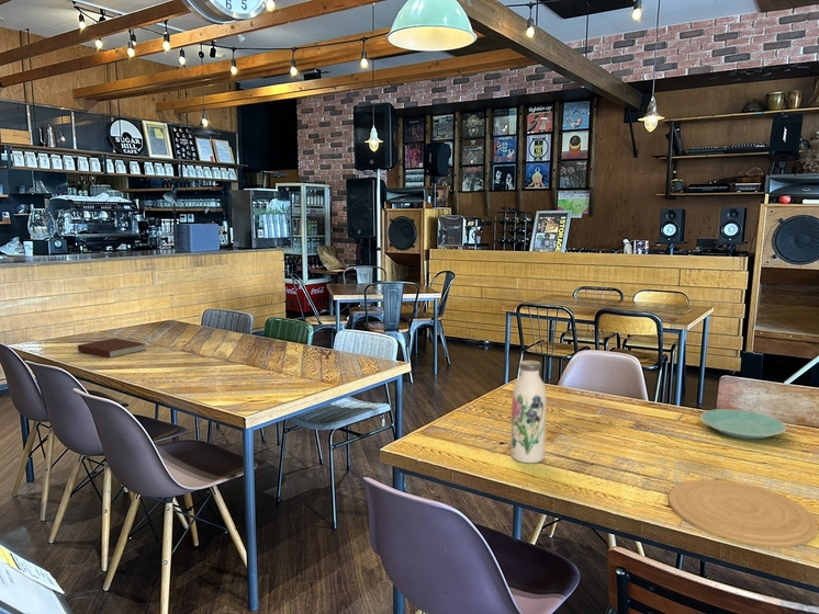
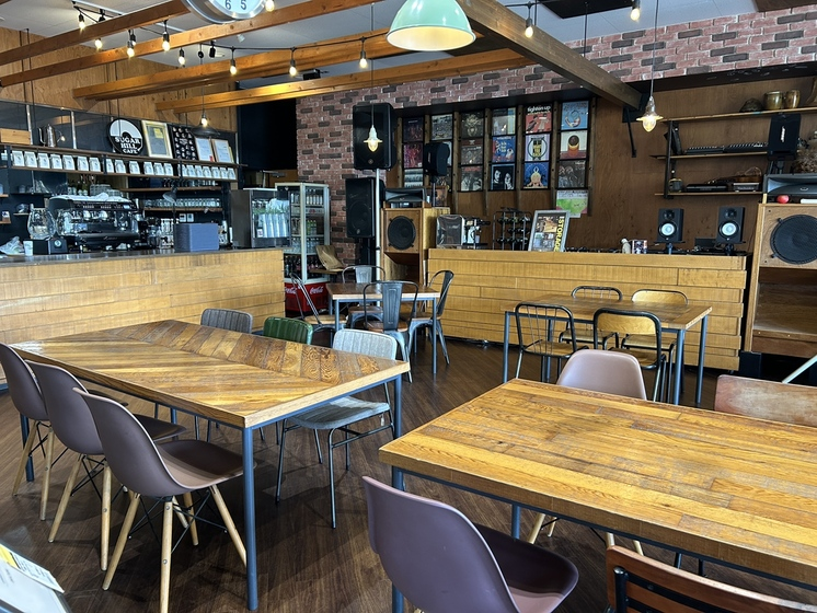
- plate [667,479,819,548]
- plate [699,408,788,440]
- water bottle [511,360,547,464]
- notebook [77,337,147,359]
